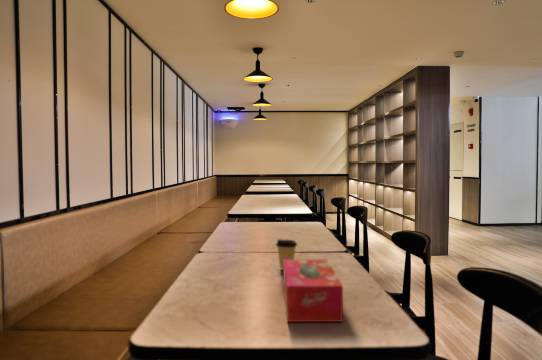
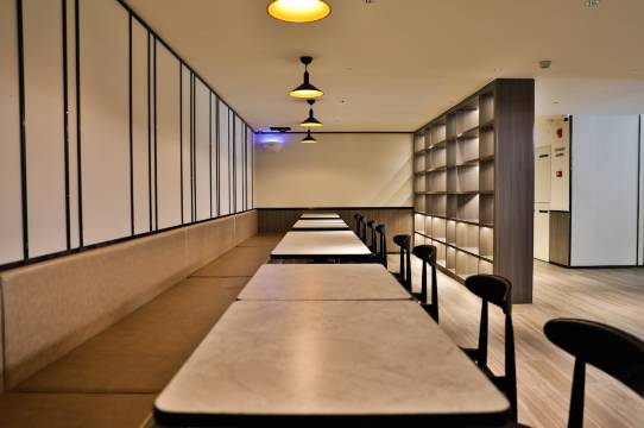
- tissue box [283,259,344,323]
- coffee cup [275,238,298,271]
